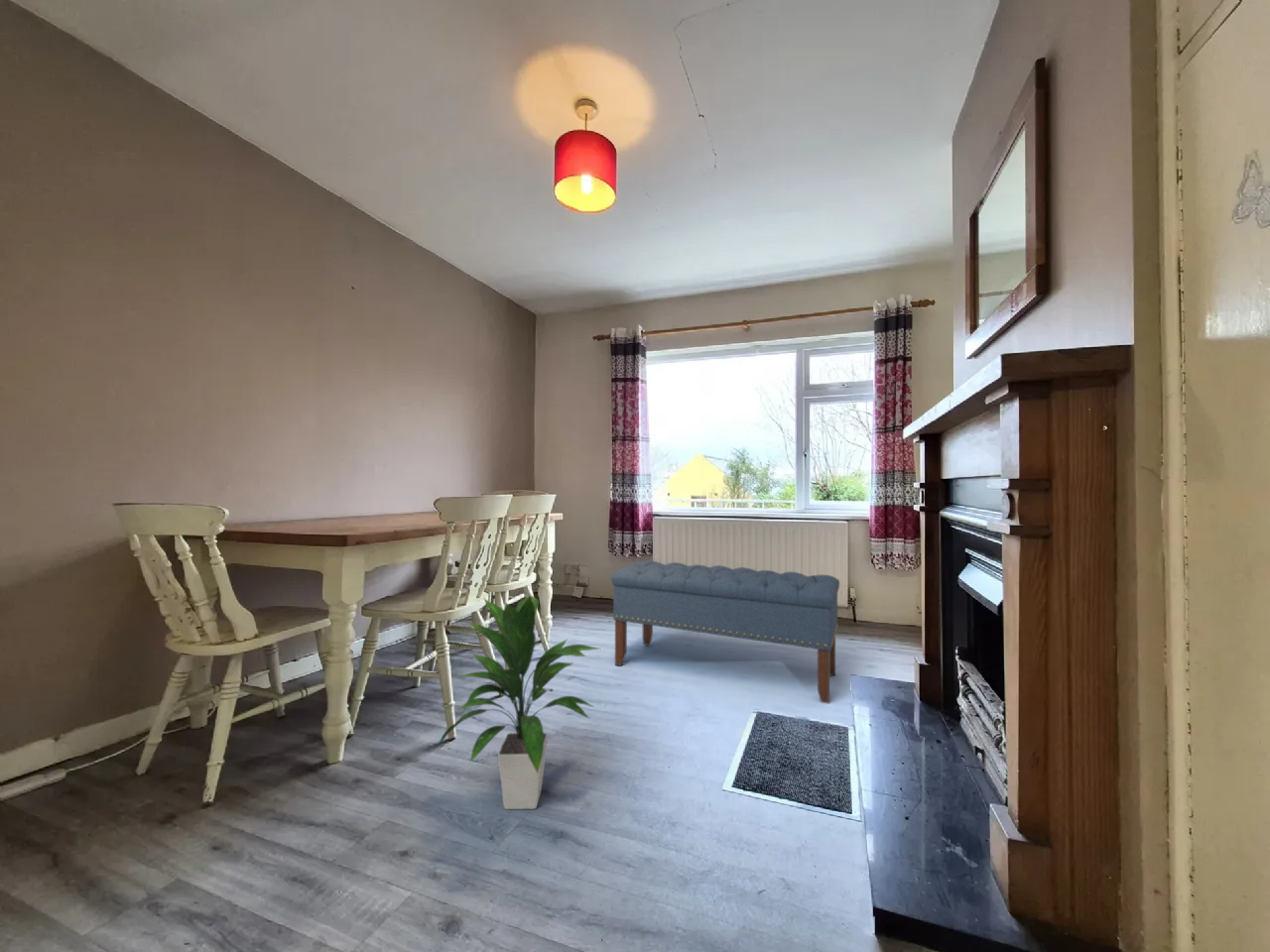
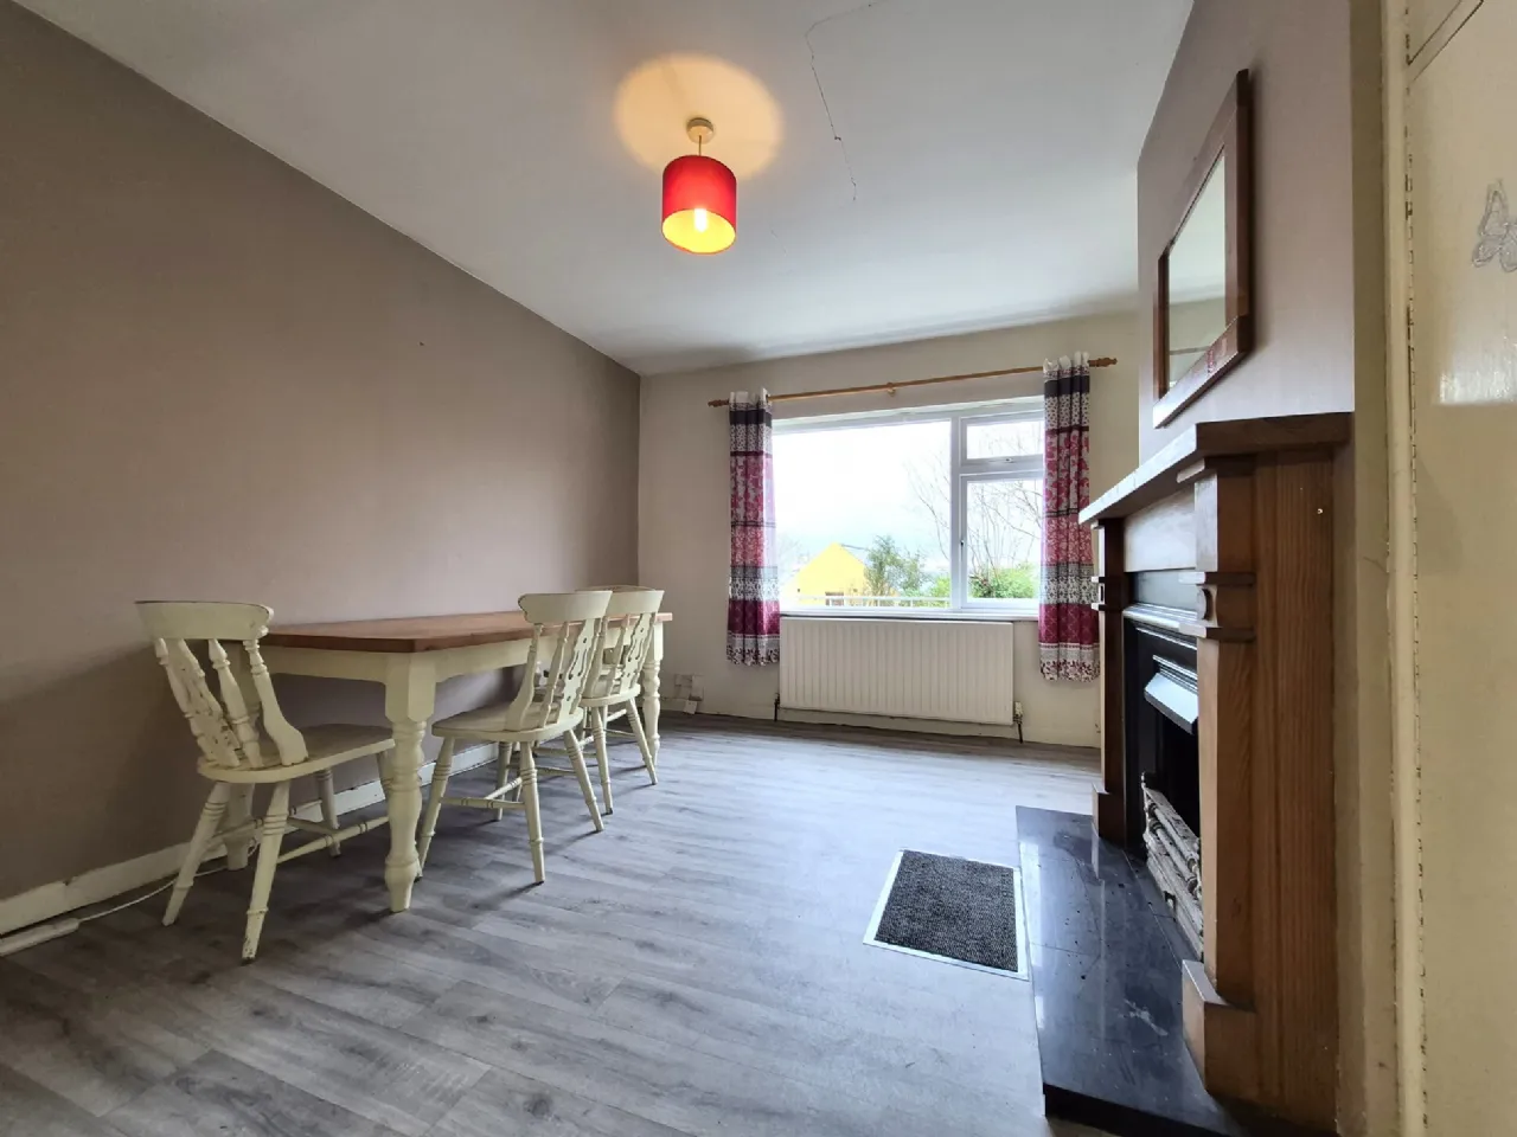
- bench [610,559,840,704]
- indoor plant [437,594,600,810]
